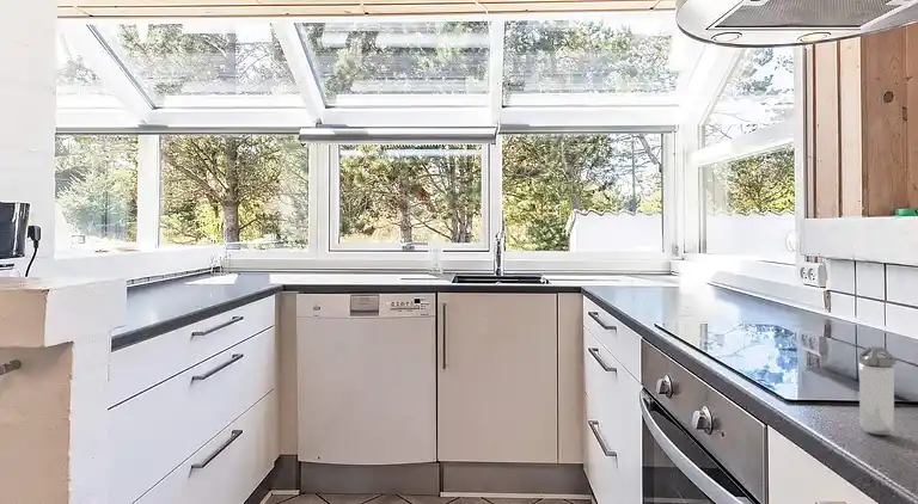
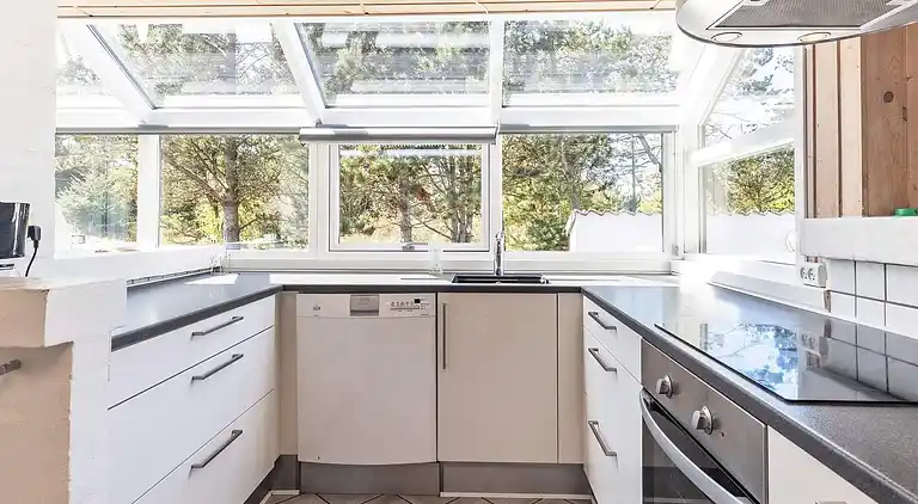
- shaker [857,345,896,436]
